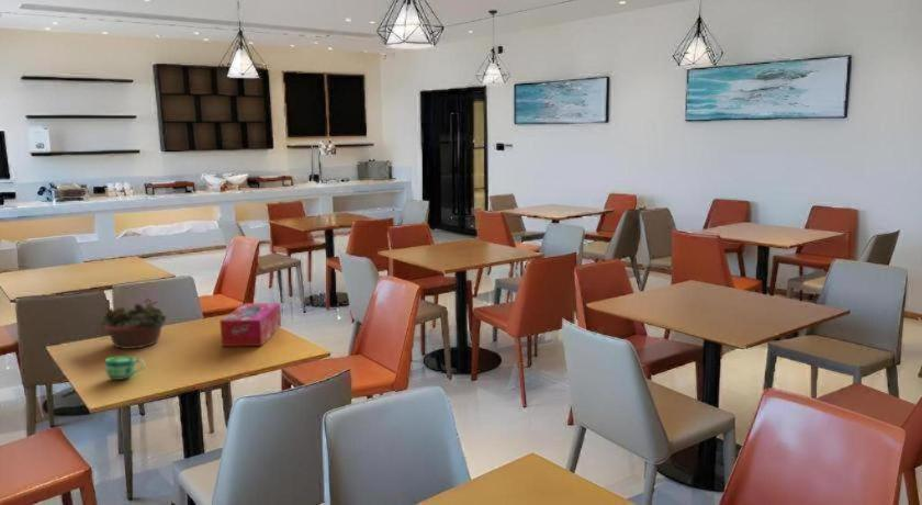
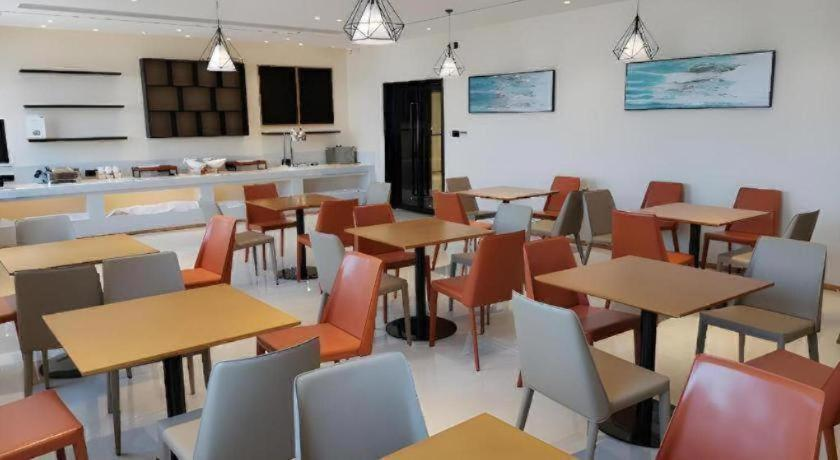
- tissue box [218,302,282,347]
- succulent planter [98,296,168,350]
- cup [104,355,145,381]
